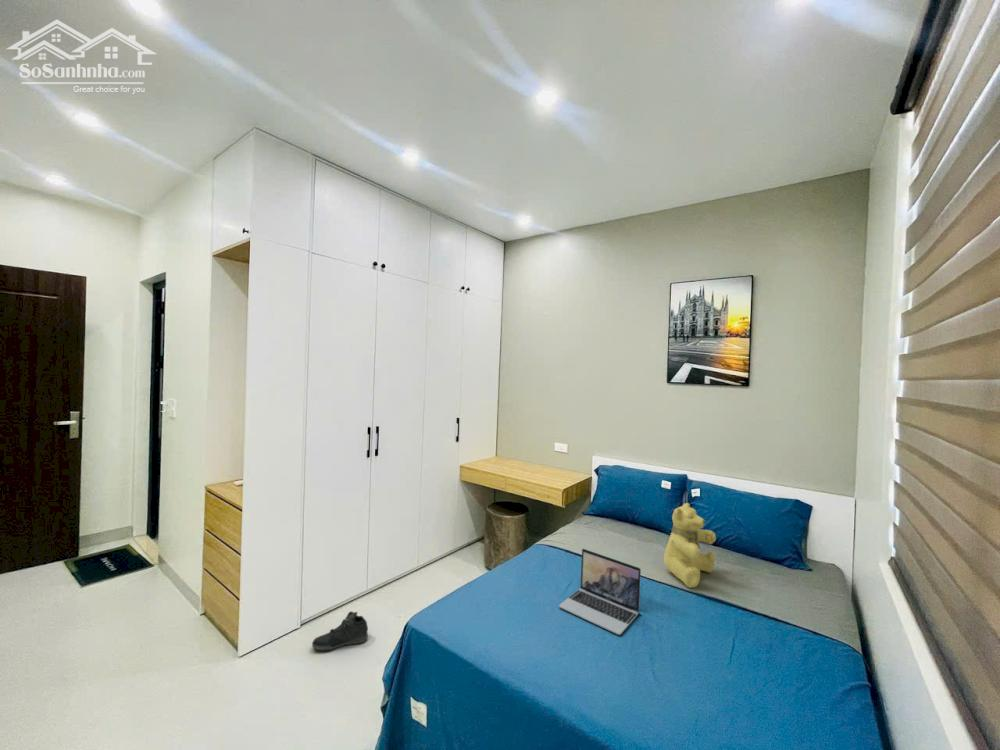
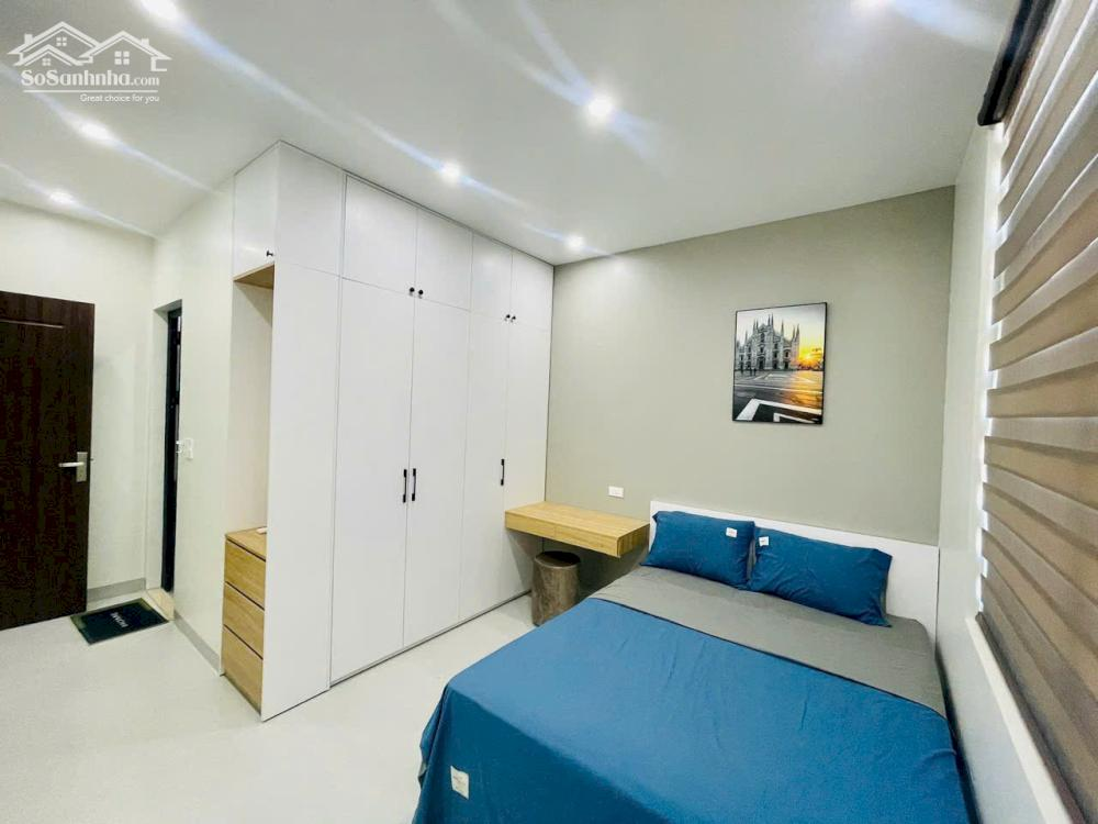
- teddy bear [663,502,717,589]
- sneaker [311,611,369,651]
- laptop [558,548,642,636]
